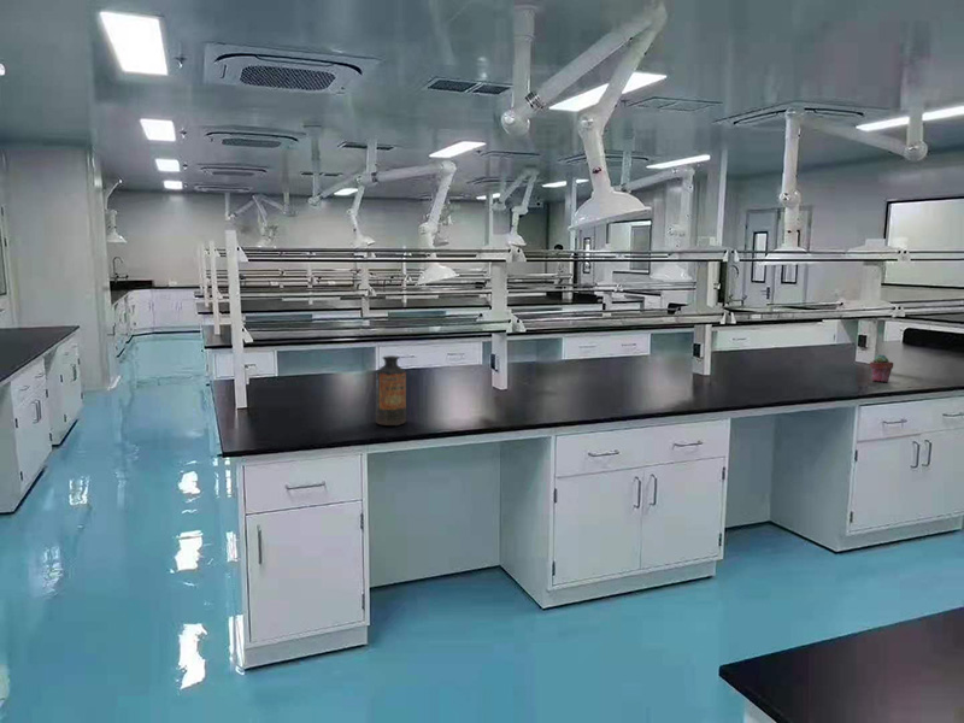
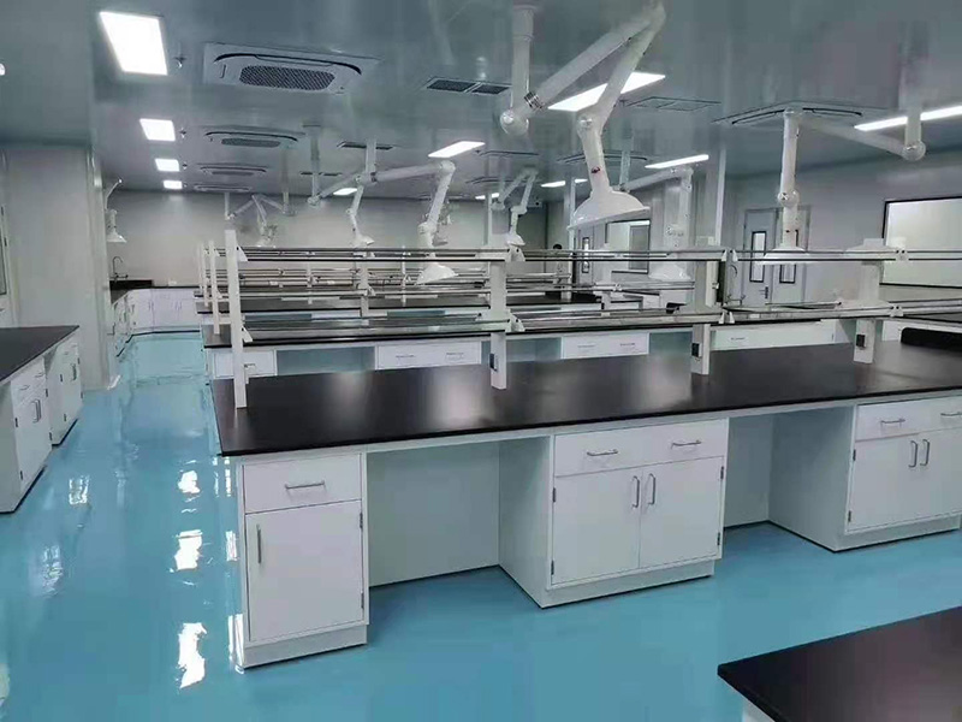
- bottle [375,354,407,427]
- potted succulent [869,353,894,383]
